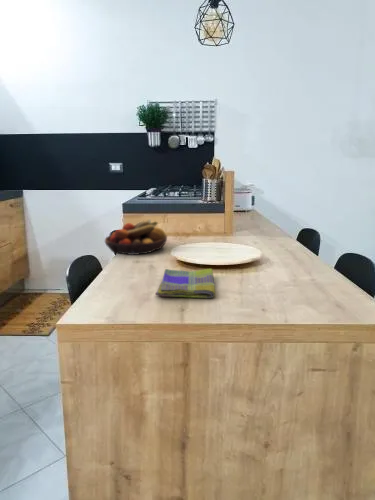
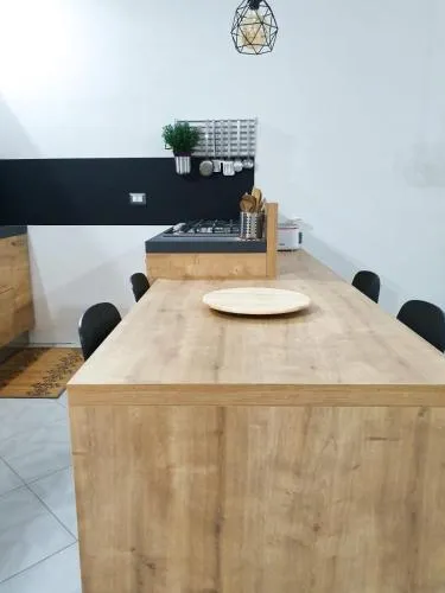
- fruit bowl [104,218,168,256]
- dish towel [155,268,216,299]
